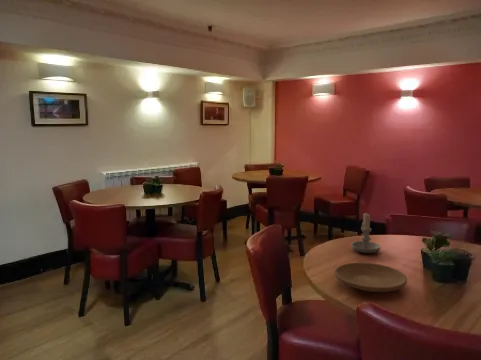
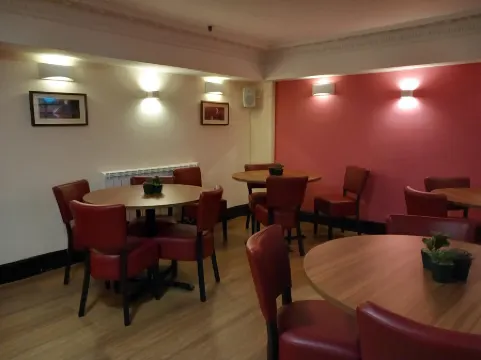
- candle [350,212,382,254]
- plate [334,262,408,293]
